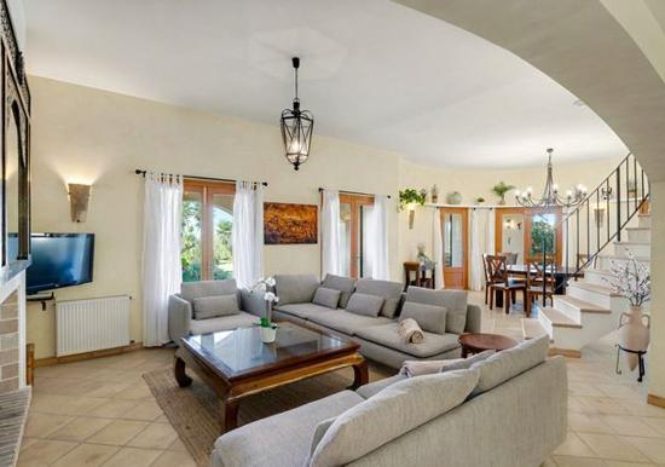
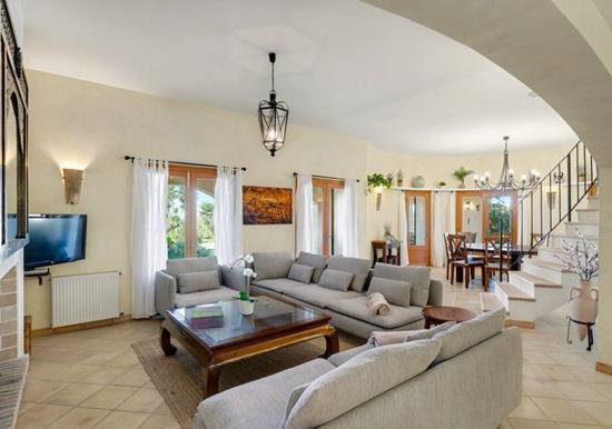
+ stack of books [189,305,225,330]
